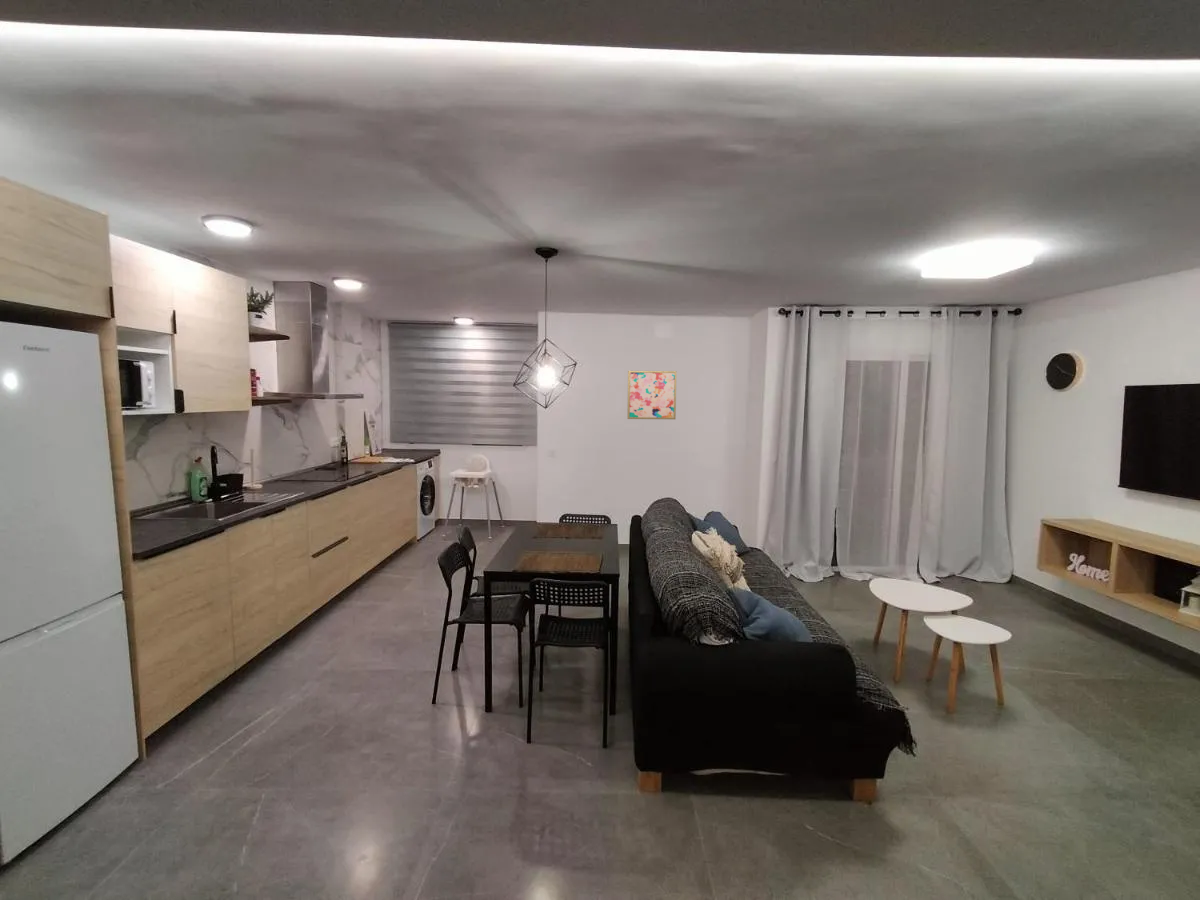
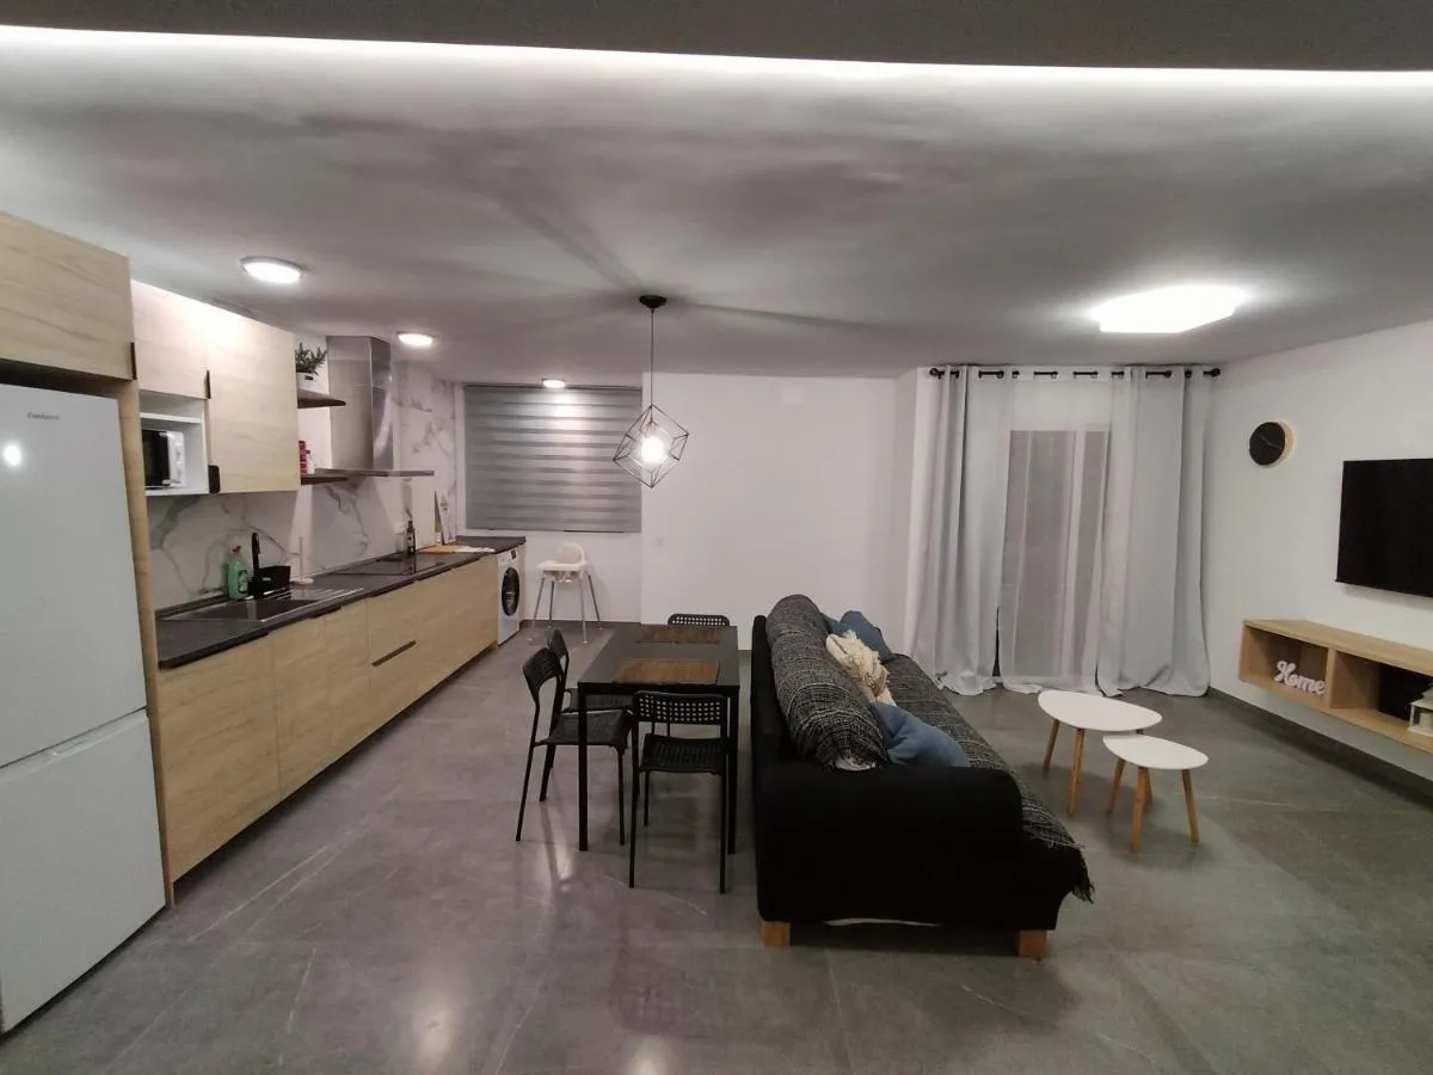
- wall art [627,370,677,420]
